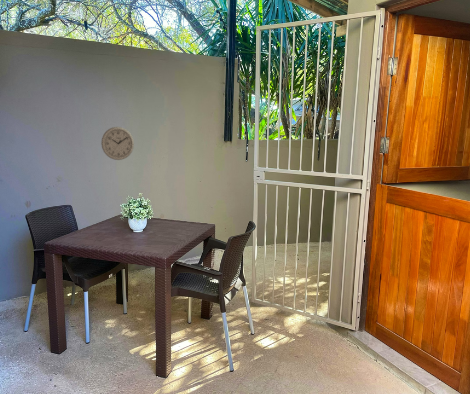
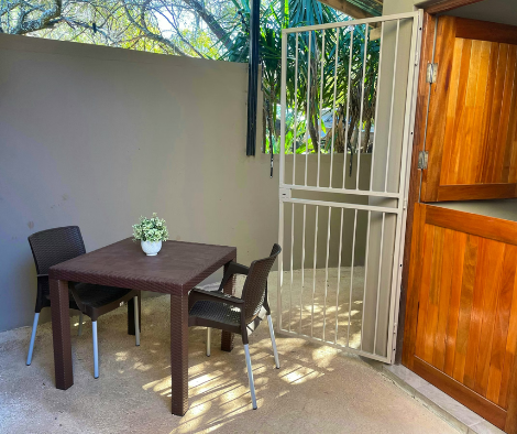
- wall clock [100,126,135,161]
